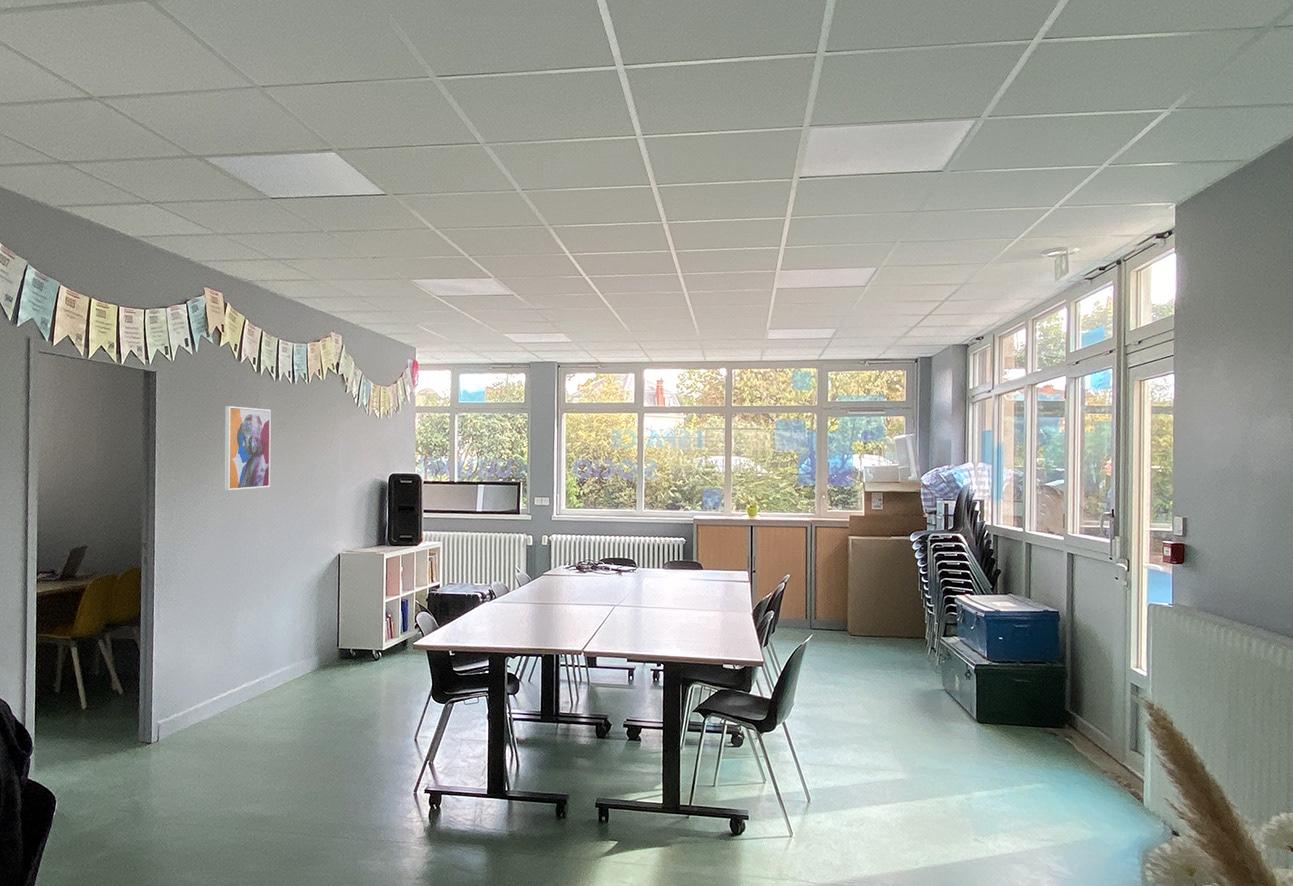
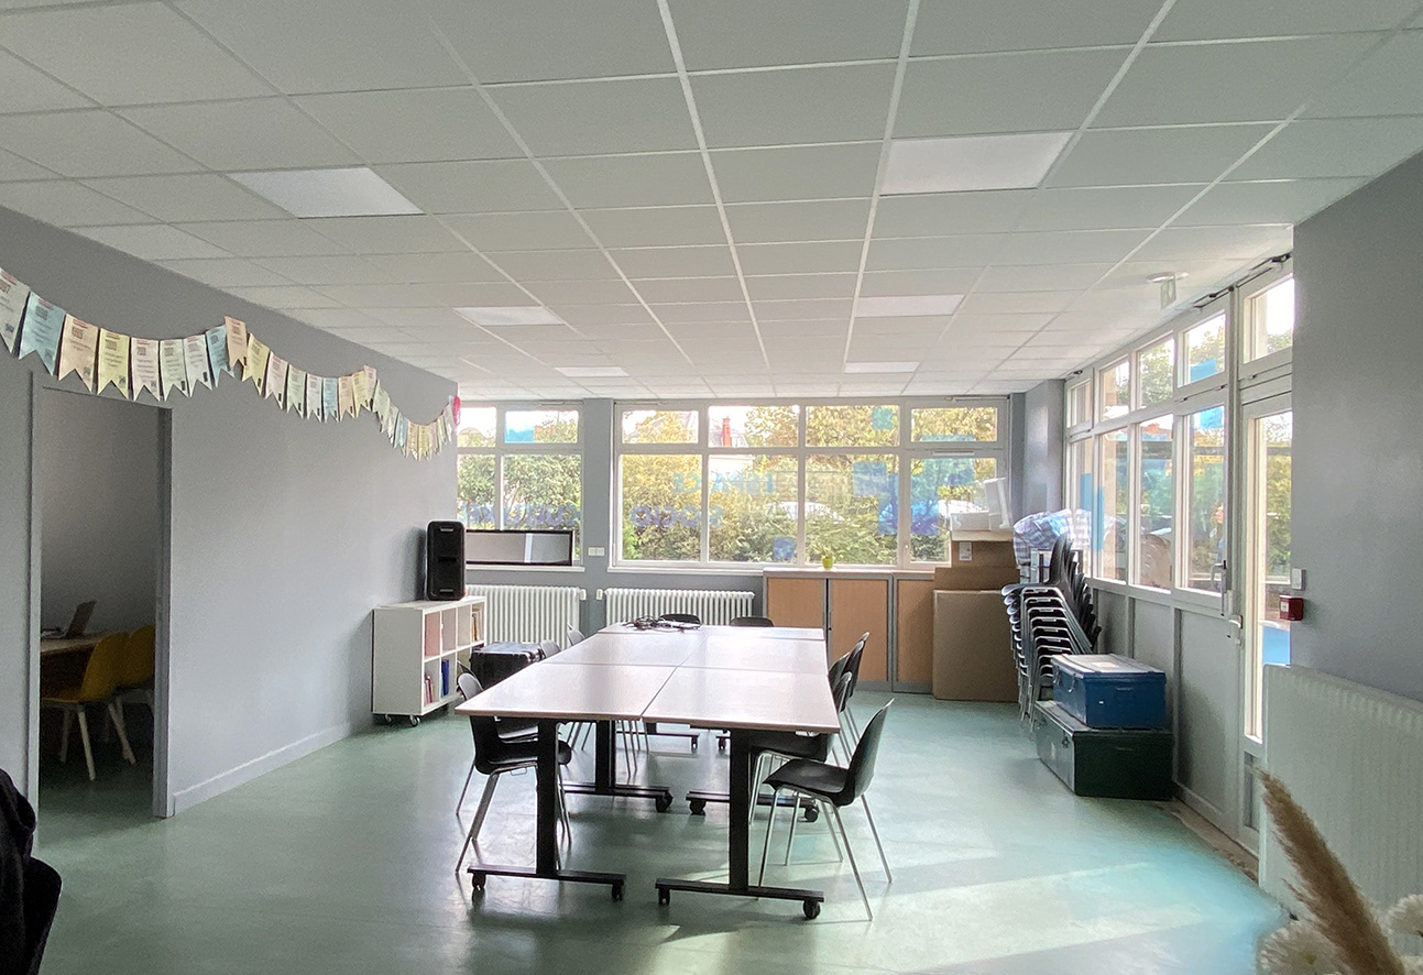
- wall art [224,405,272,491]
